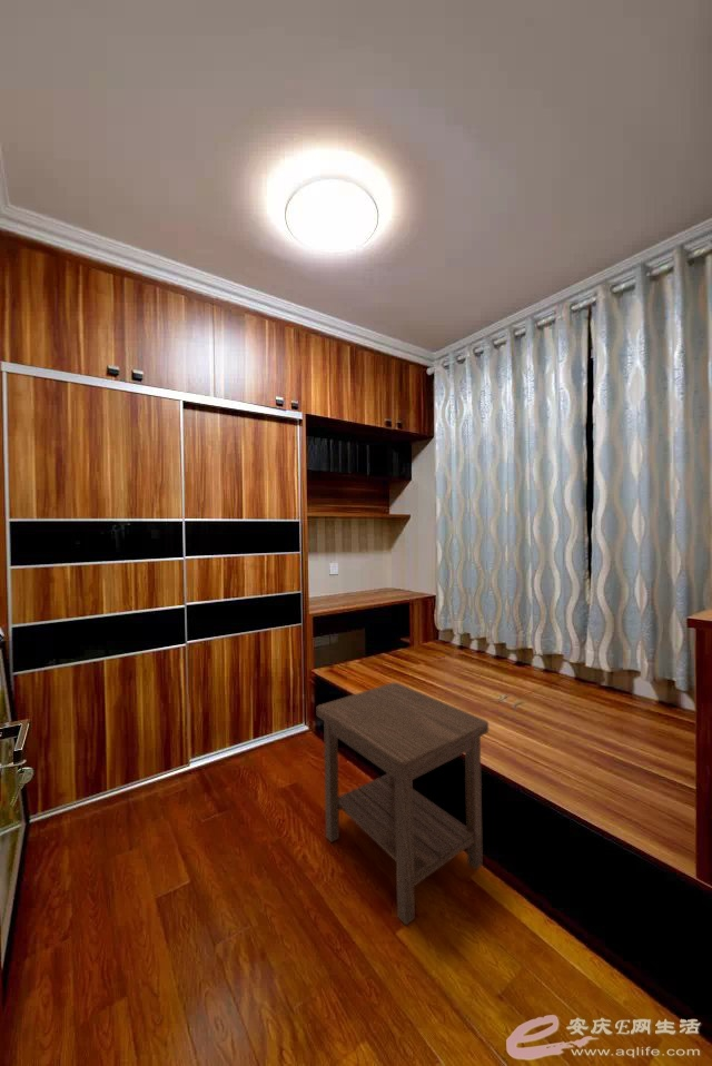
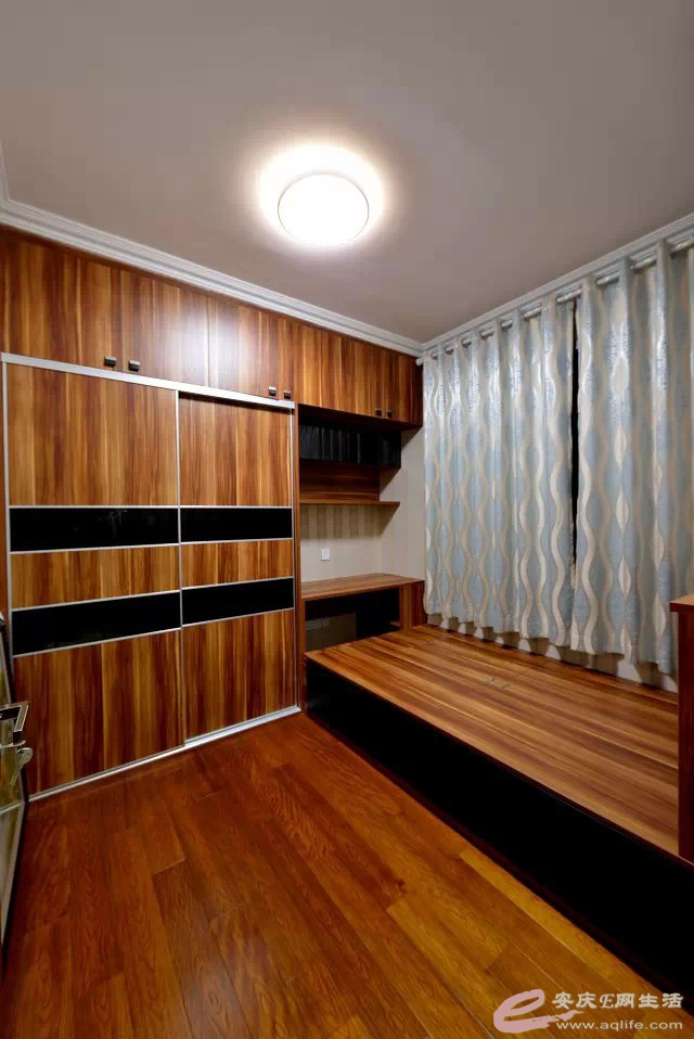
- side table [316,681,490,927]
